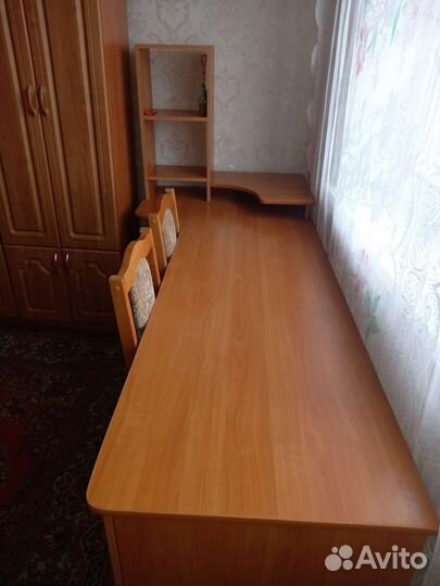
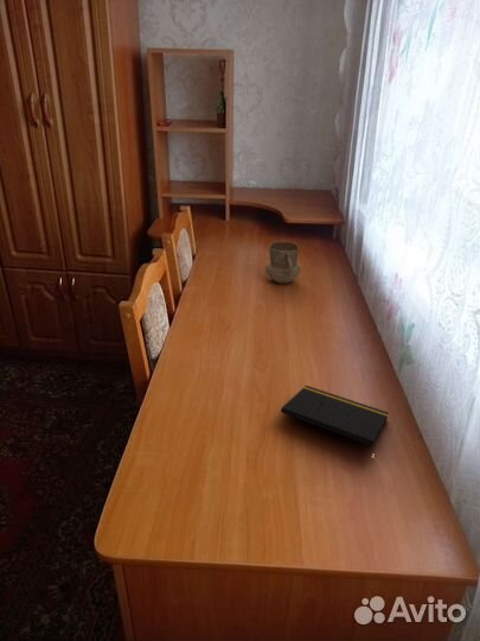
+ mug [264,241,302,285]
+ notepad [280,385,390,452]
